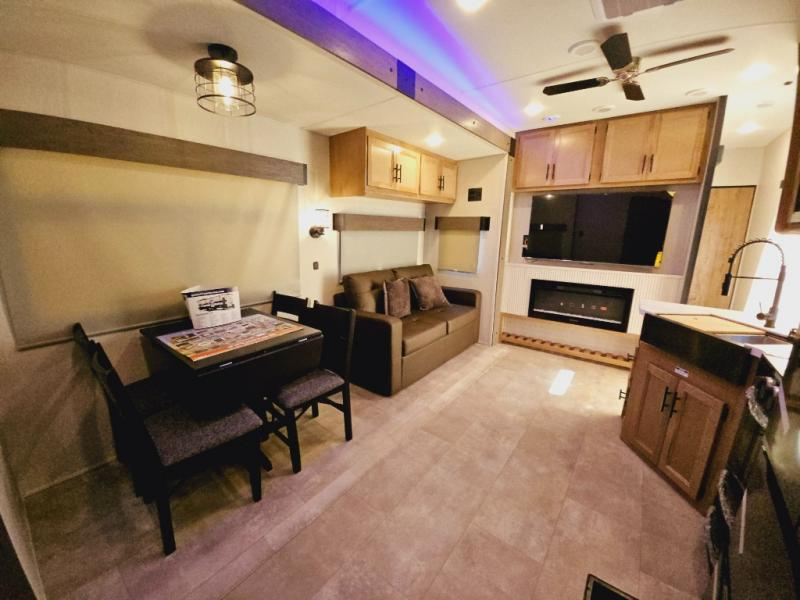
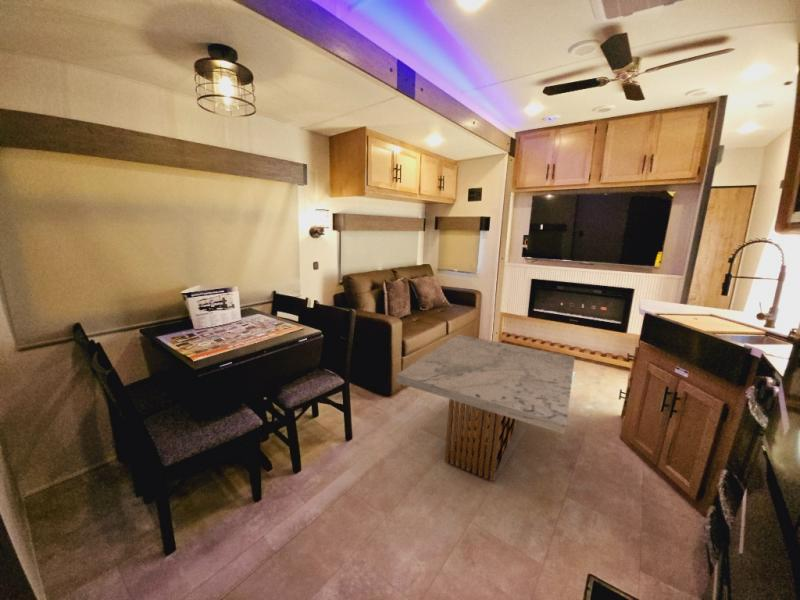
+ coffee table [395,333,576,483]
